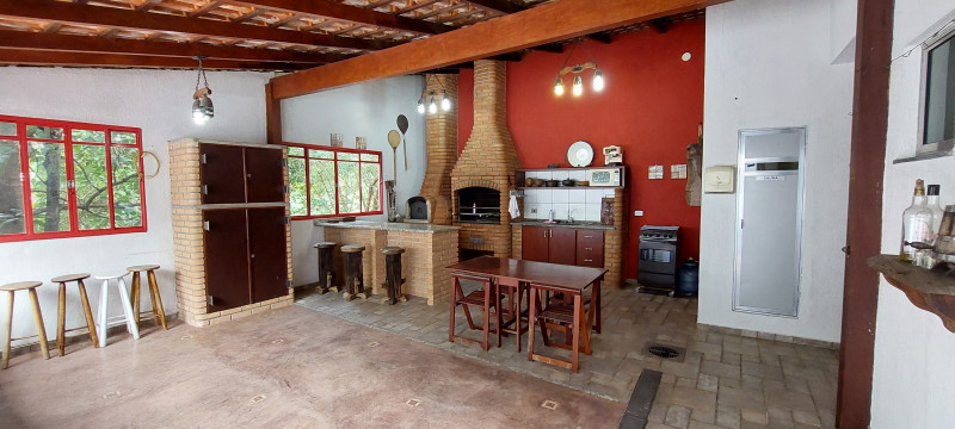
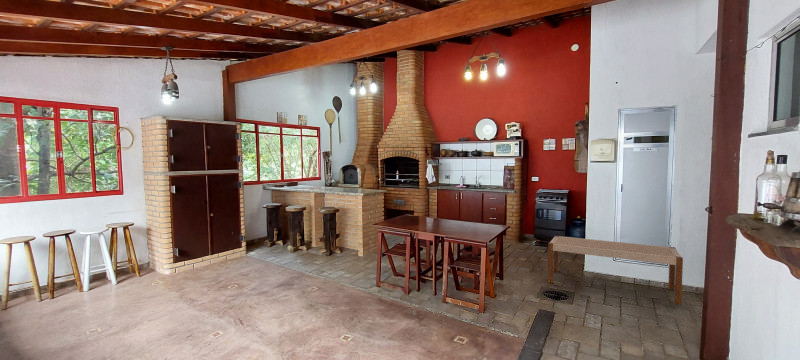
+ bench [547,235,684,306]
